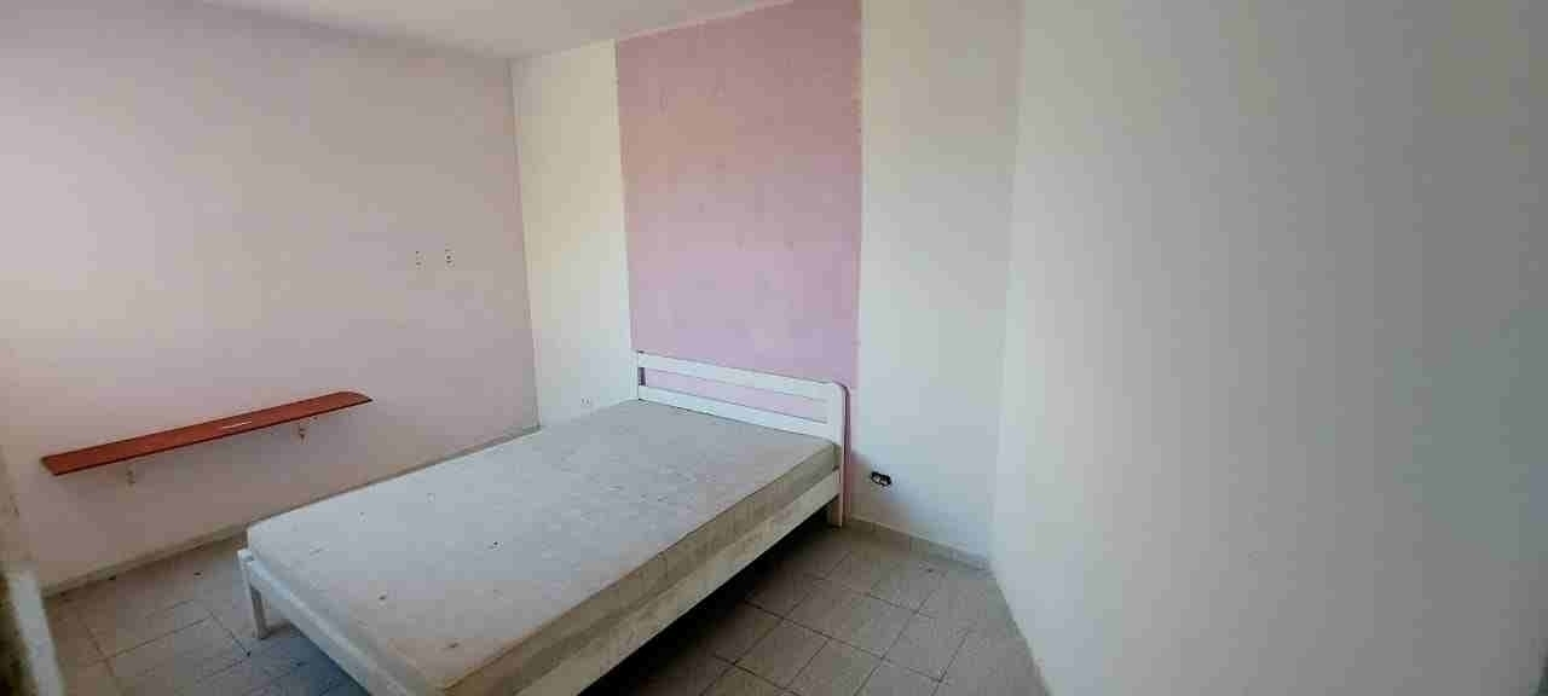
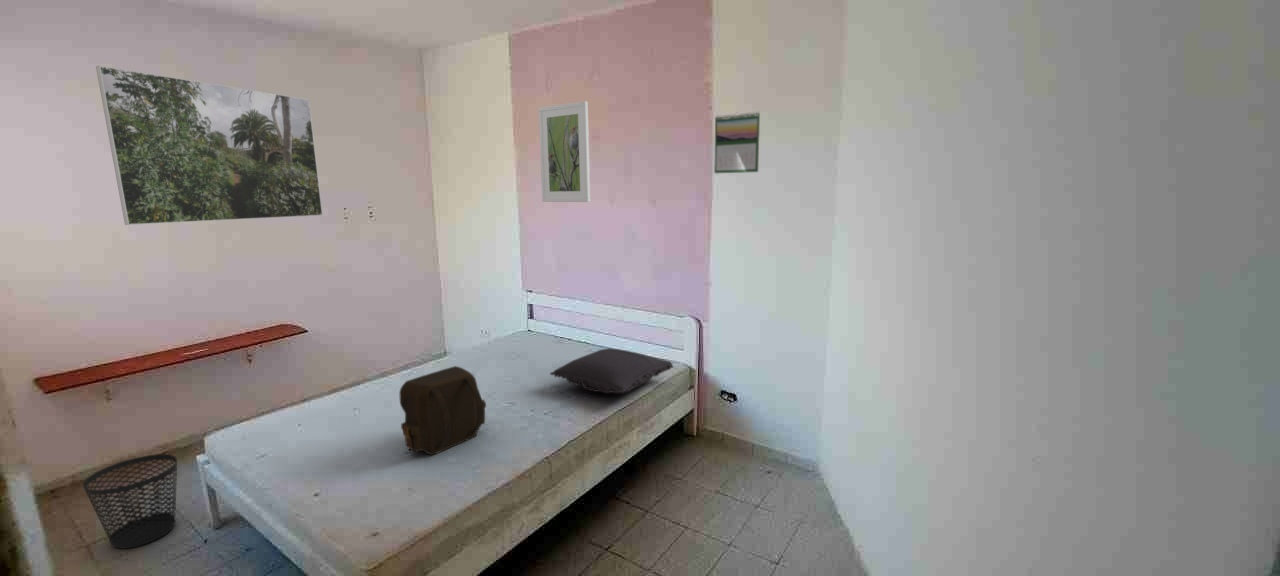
+ pillow [549,347,674,395]
+ wastebasket [82,453,178,550]
+ backpack [399,365,487,456]
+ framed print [95,65,324,226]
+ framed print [537,100,591,203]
+ calendar [713,111,761,174]
